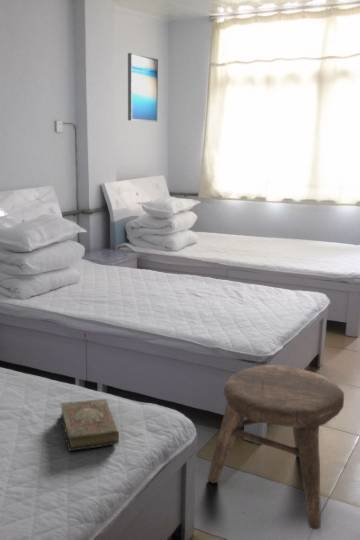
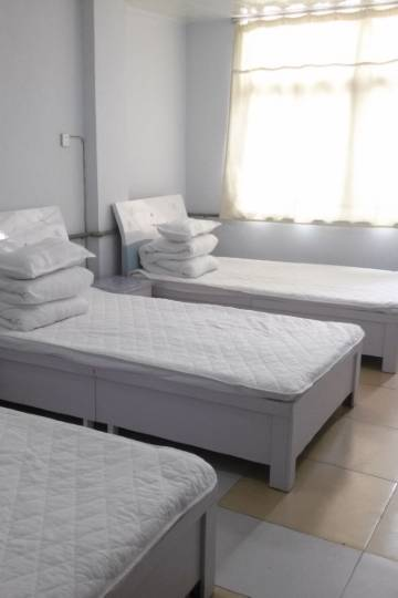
- stool [206,364,345,530]
- book [59,398,120,452]
- wall art [127,52,159,123]
